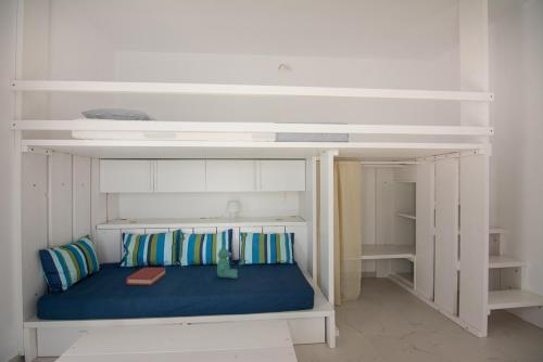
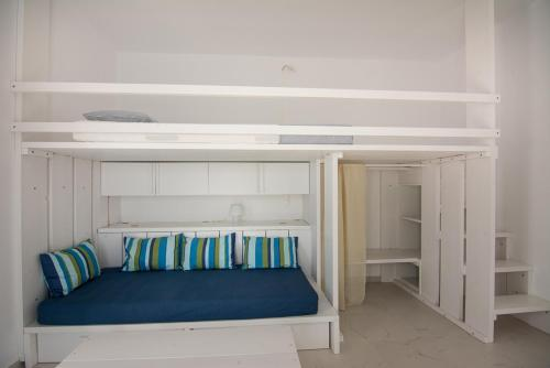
- hardback book [125,267,167,286]
- teddy bear [216,244,239,280]
